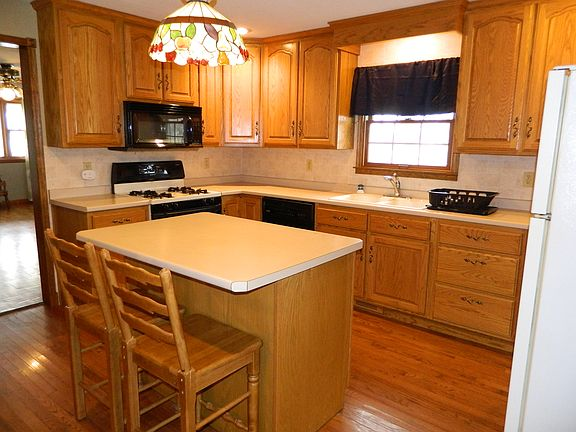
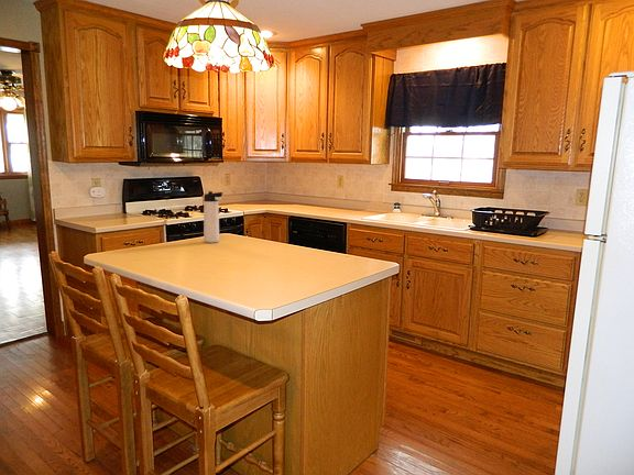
+ thermos bottle [203,190,225,244]
